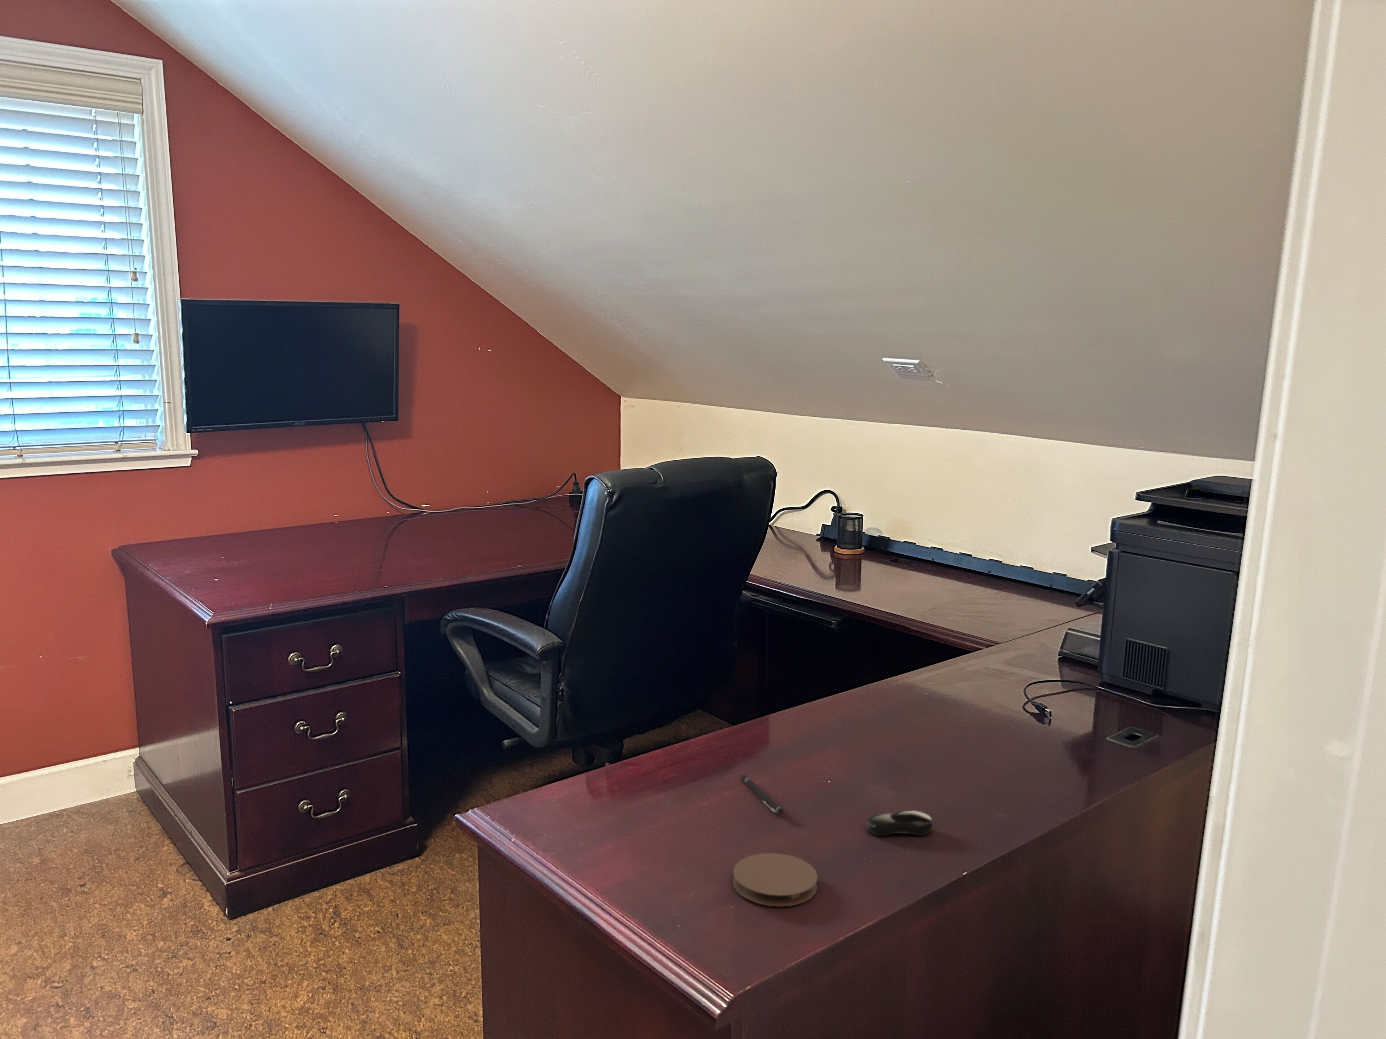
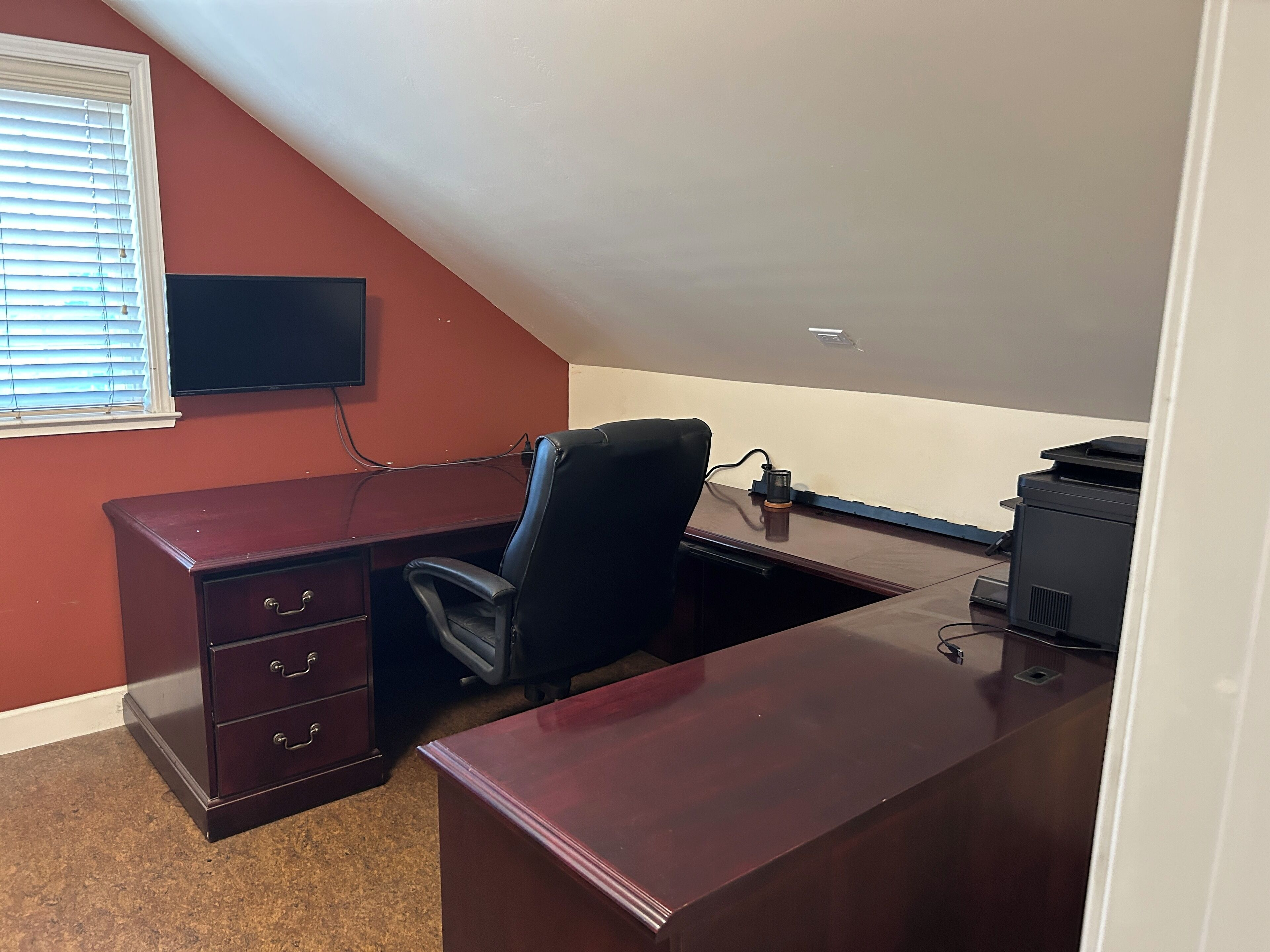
- computer mouse [865,810,934,836]
- coaster [732,852,819,907]
- pen [740,774,784,814]
